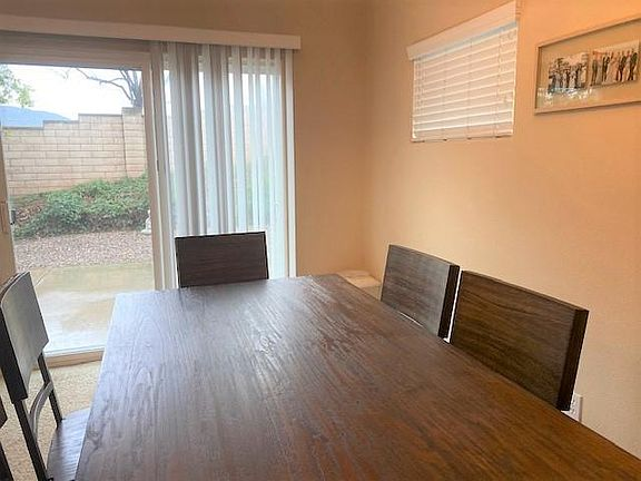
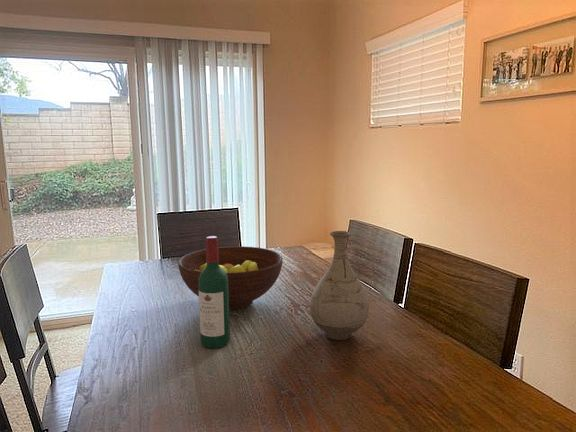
+ fruit bowl [177,245,284,311]
+ vase [309,230,370,341]
+ wine bottle [198,235,231,349]
